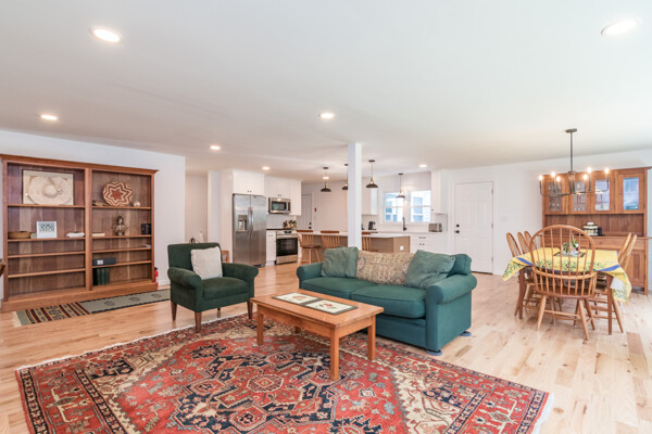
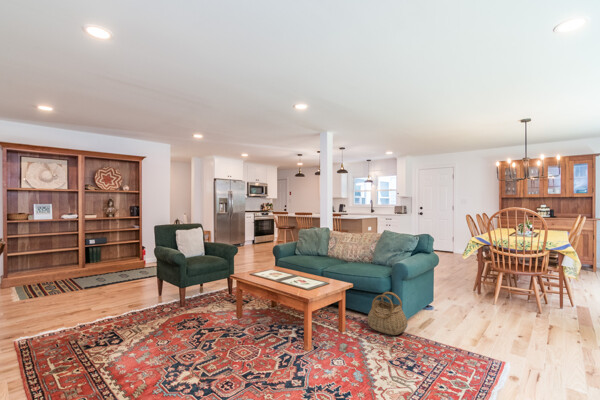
+ basket [367,291,408,336]
